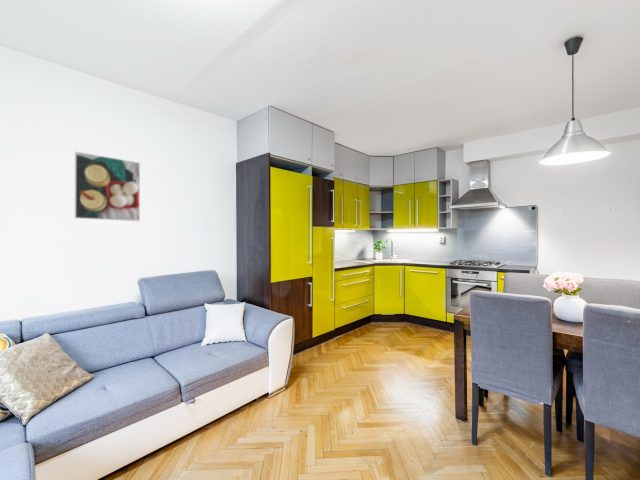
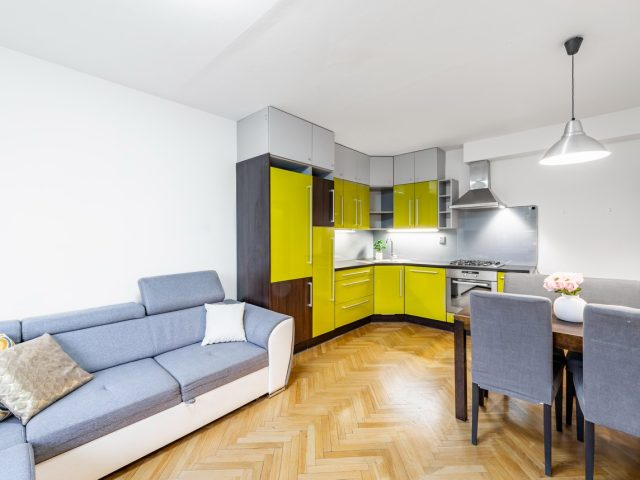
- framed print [74,150,141,222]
